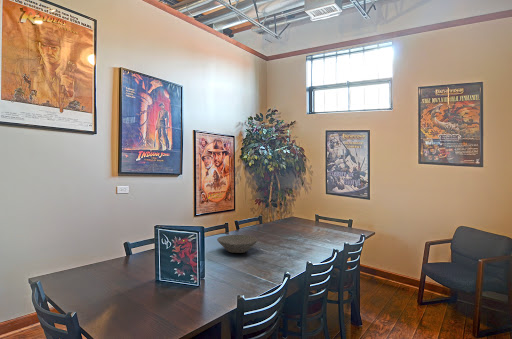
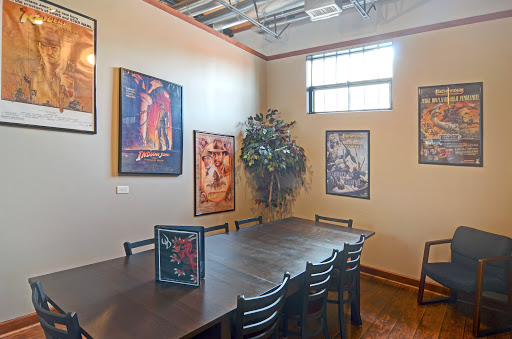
- bowl [216,234,259,254]
